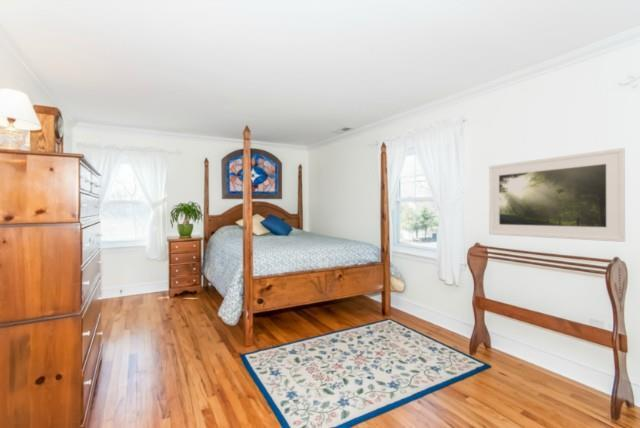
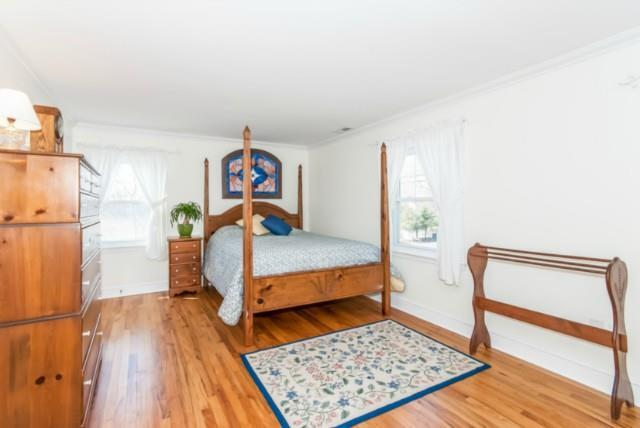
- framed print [488,147,626,243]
